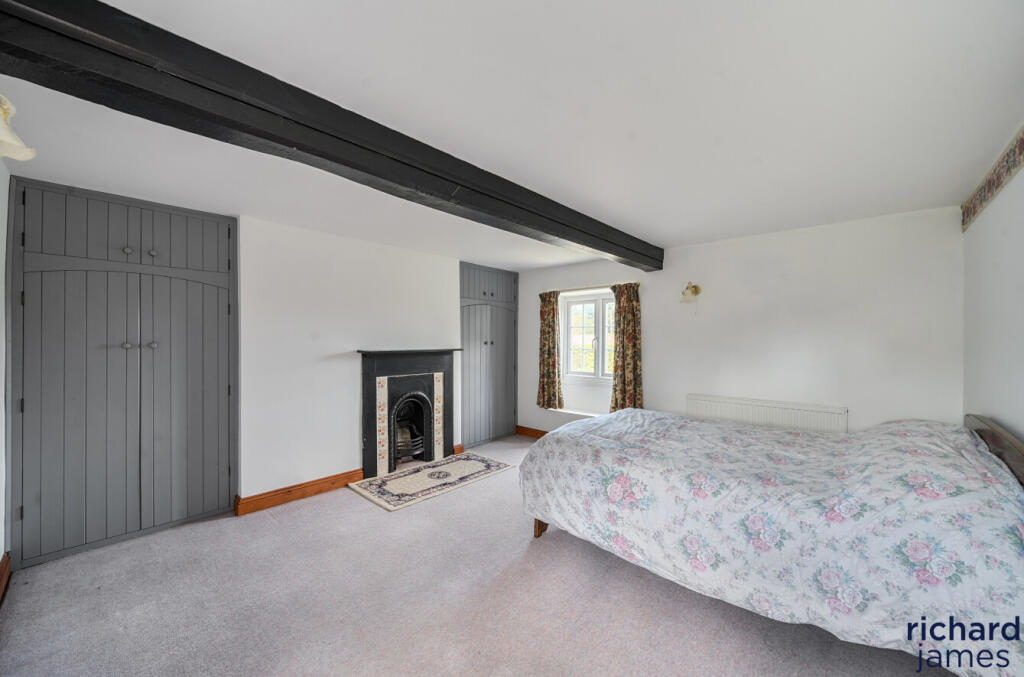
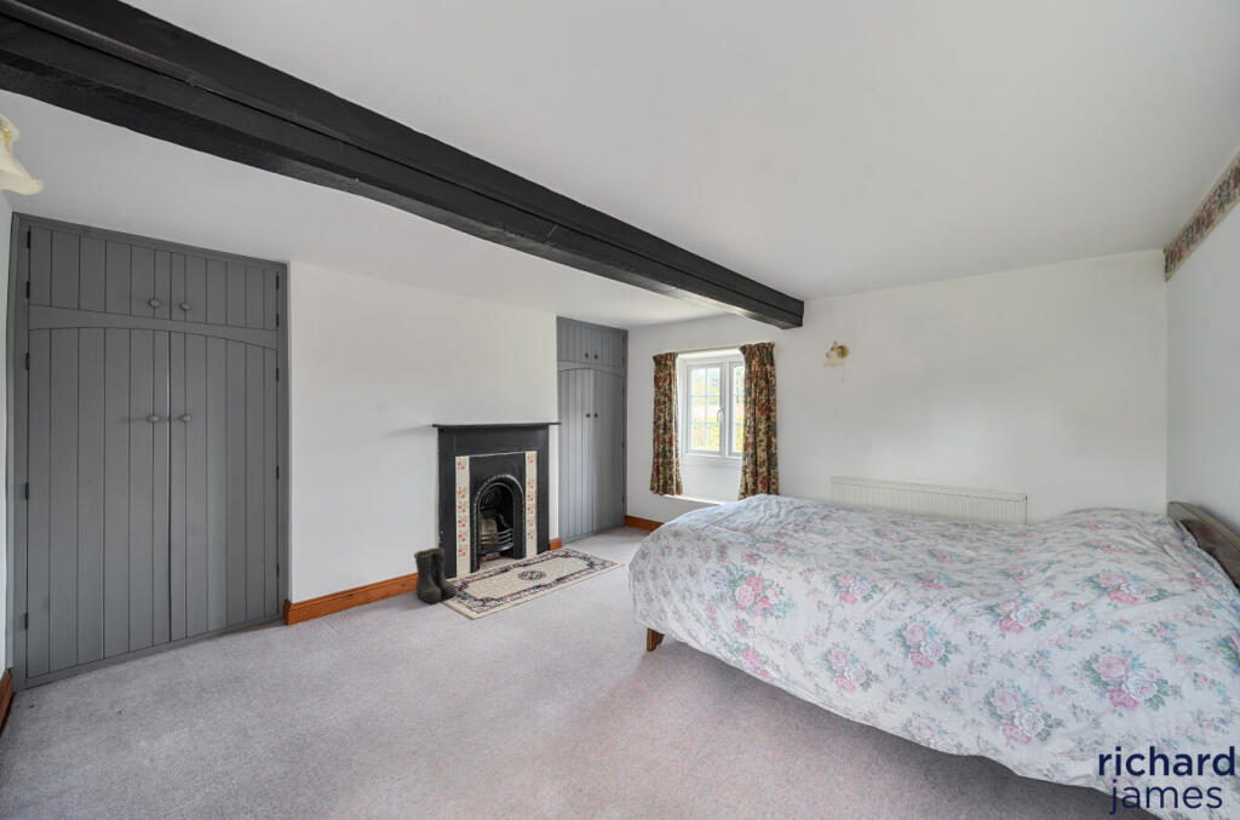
+ boots [413,546,460,604]
